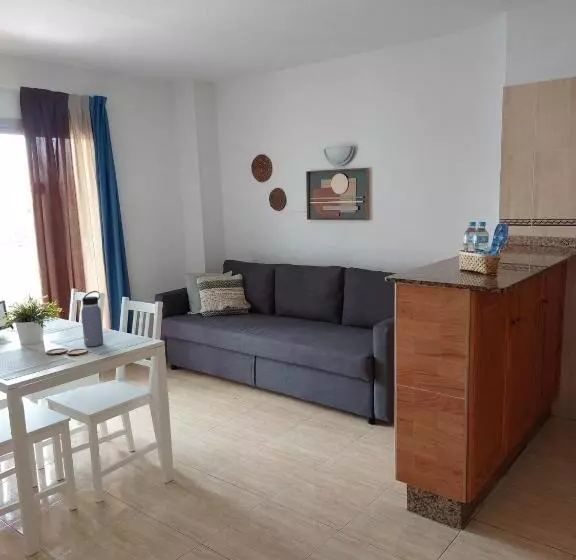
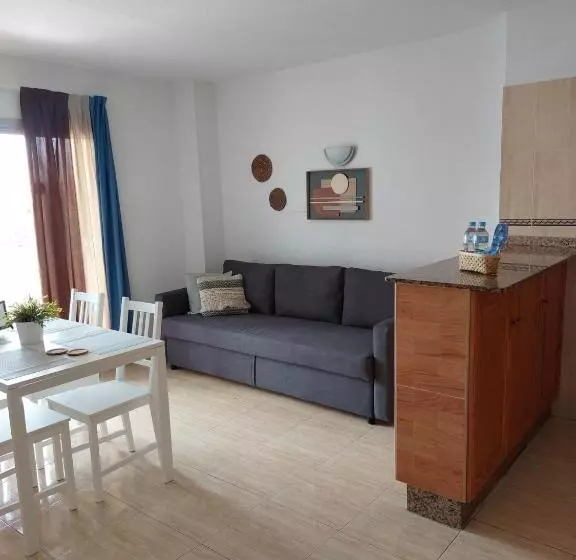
- water bottle [80,290,104,348]
